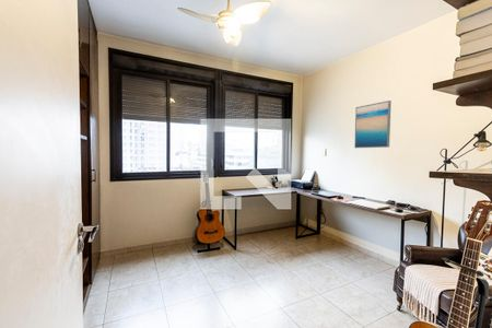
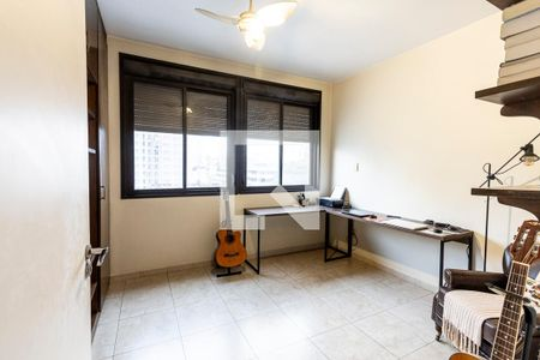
- wall art [353,99,393,149]
